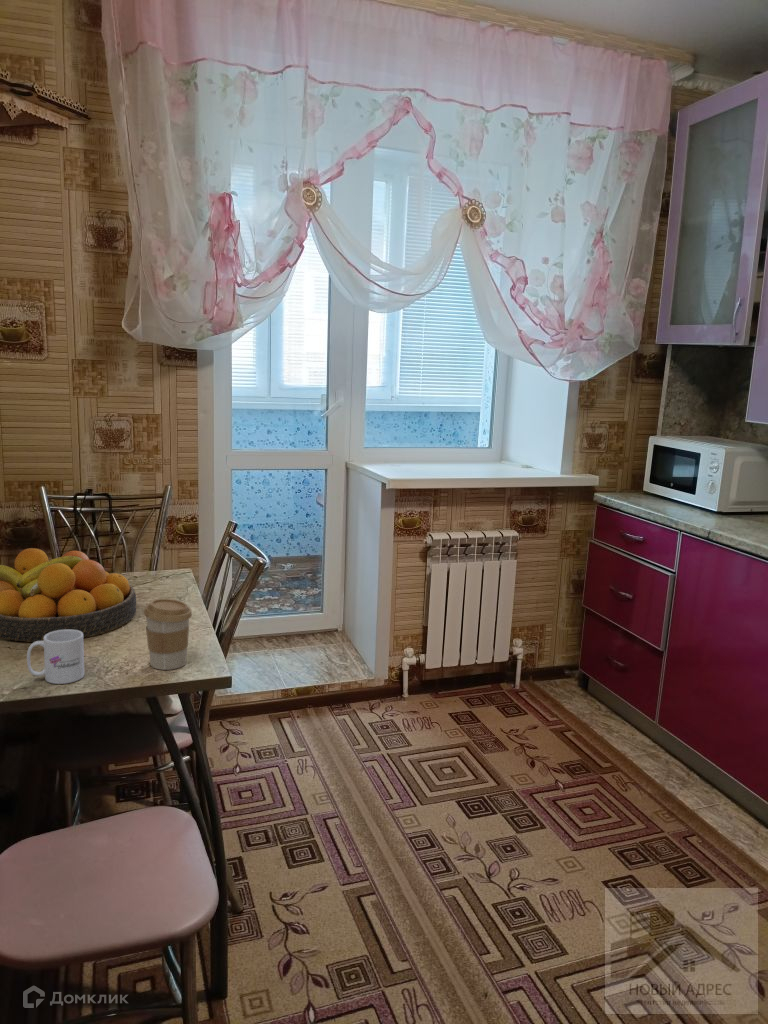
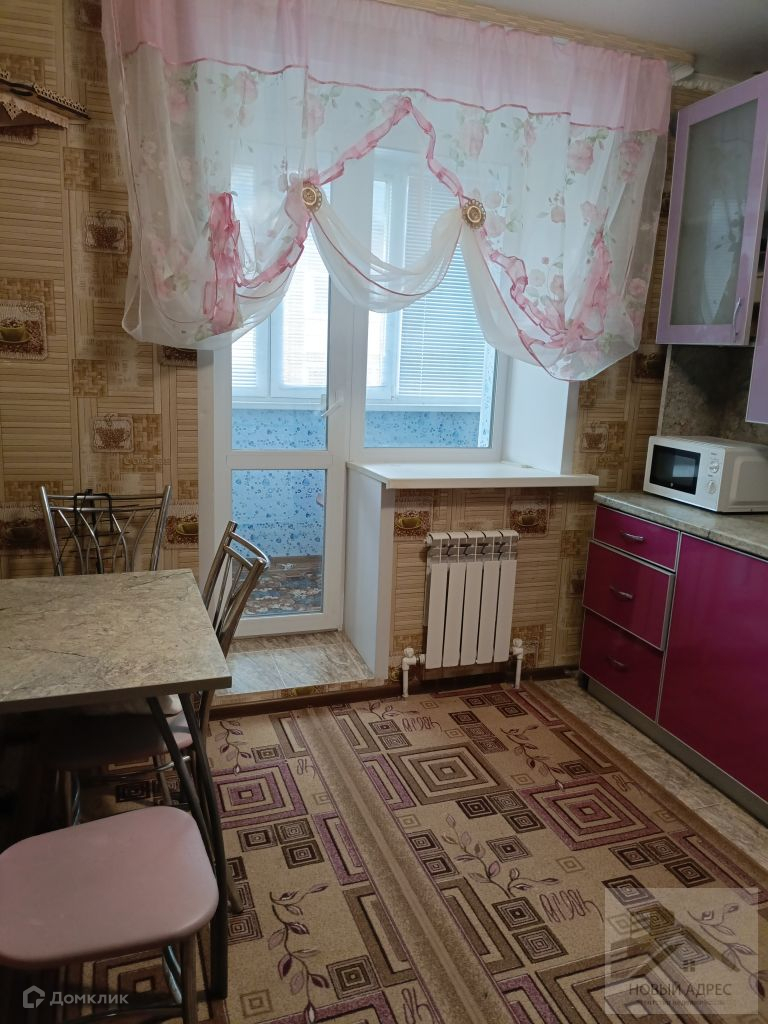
- coffee cup [143,598,193,671]
- mug [26,630,85,685]
- fruit bowl [0,547,137,643]
